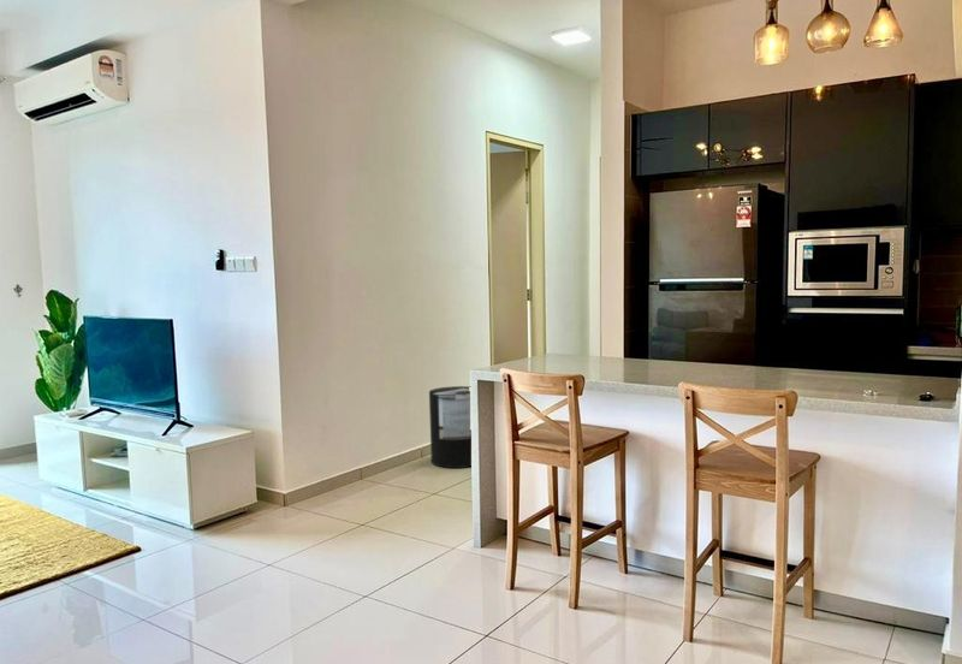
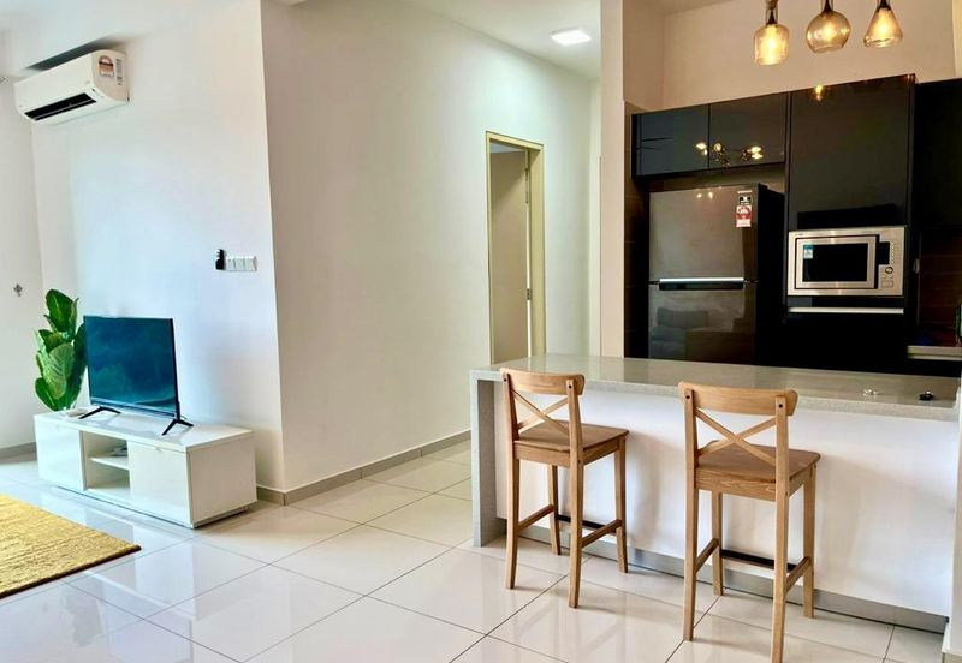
- trash can [428,385,473,469]
